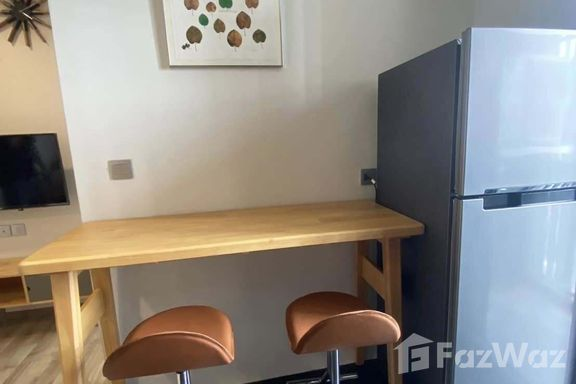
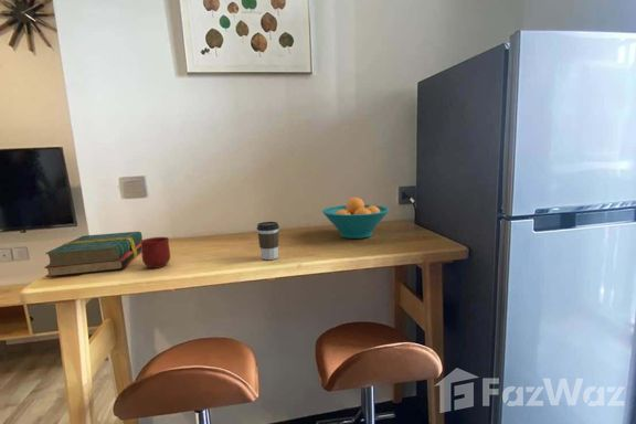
+ fruit bowl [321,197,391,240]
+ mug [140,236,171,269]
+ hardback book [43,231,144,278]
+ coffee cup [256,221,280,261]
